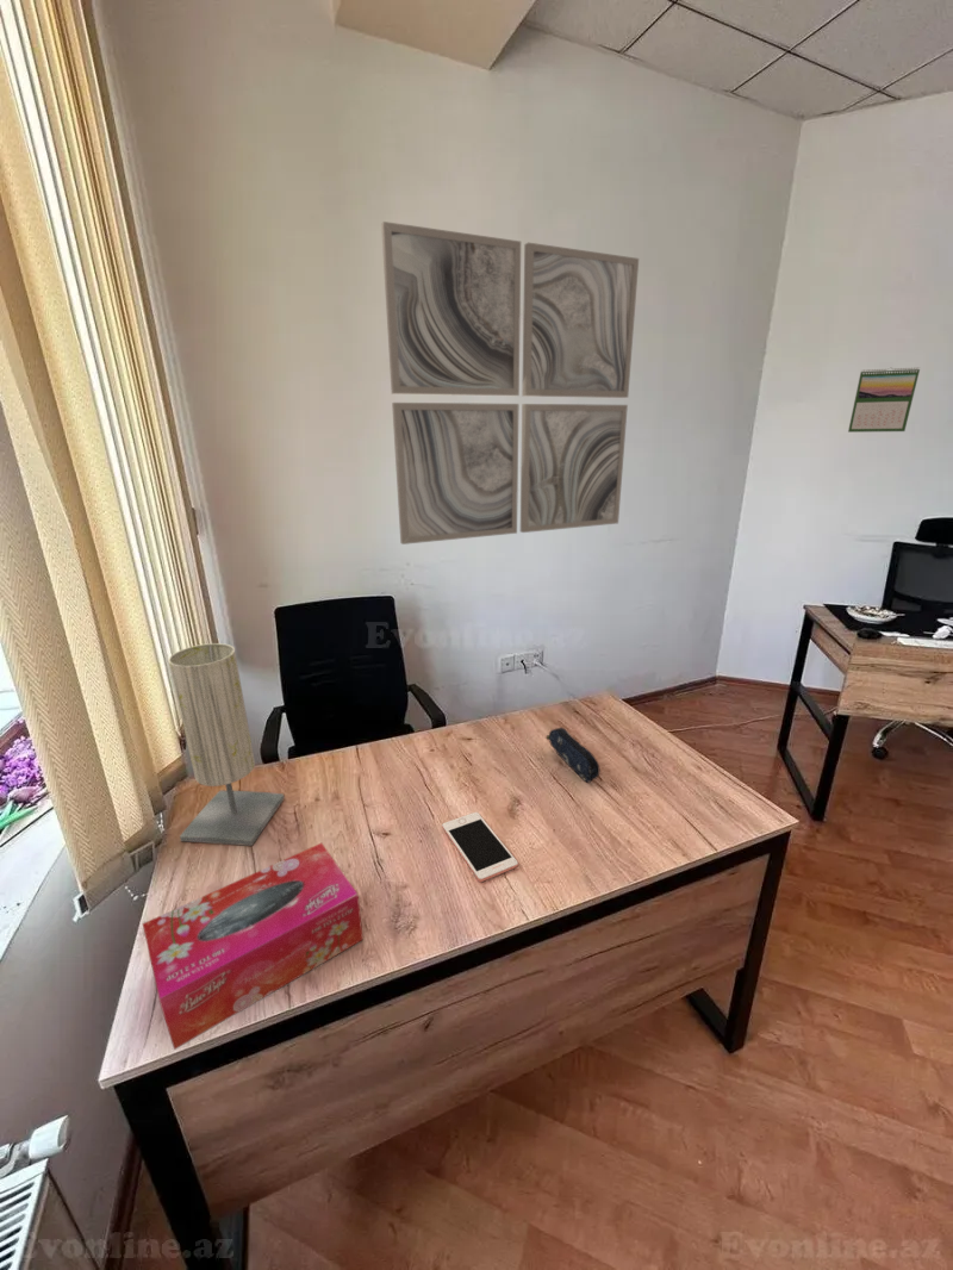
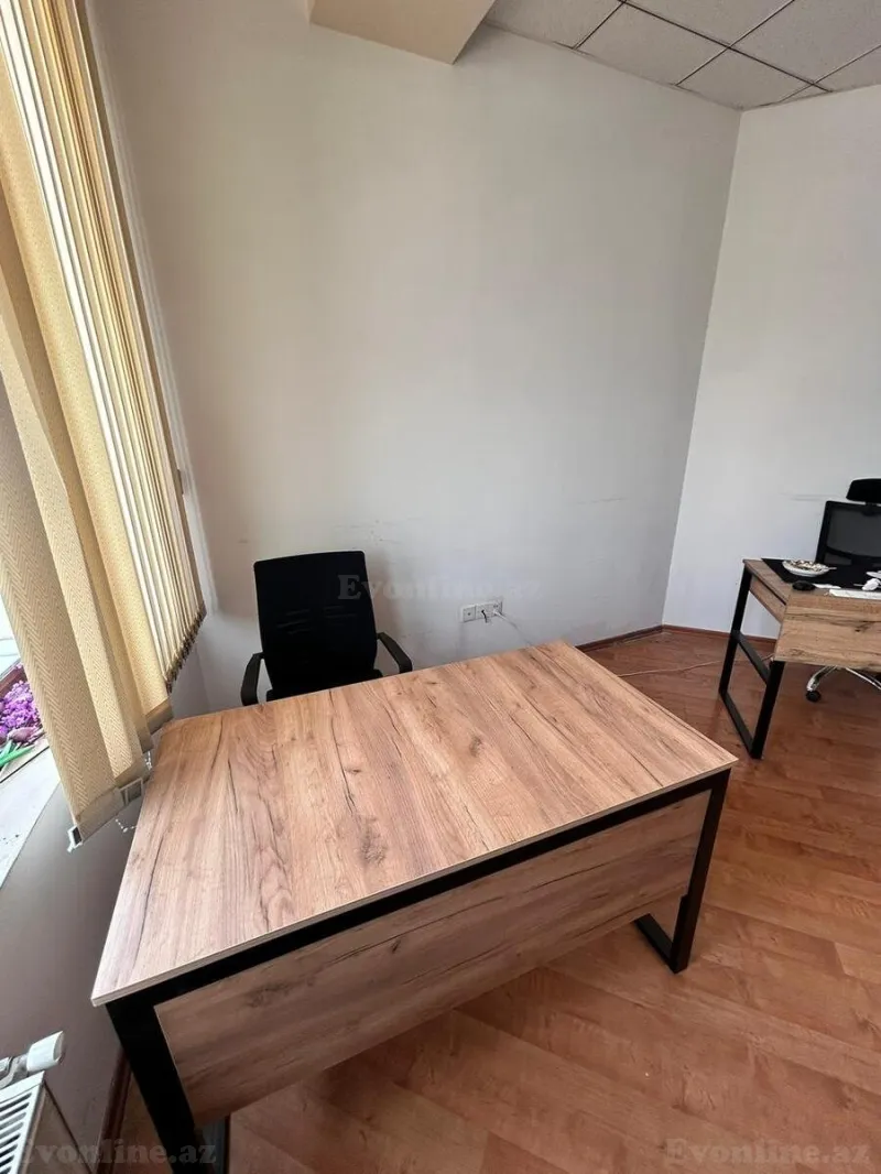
- calendar [847,367,921,434]
- pencil case [546,727,600,784]
- table lamp [167,642,286,847]
- wall art [380,220,640,546]
- cell phone [441,811,519,883]
- tissue box [142,842,365,1051]
